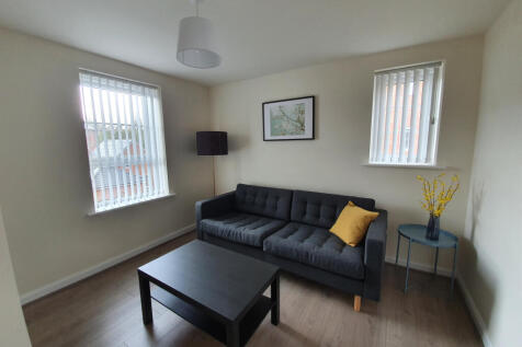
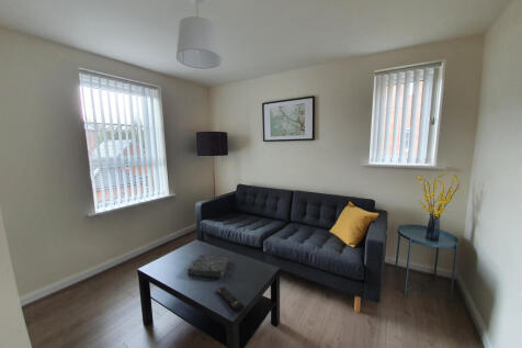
+ book [186,254,231,279]
+ remote control [216,285,246,314]
